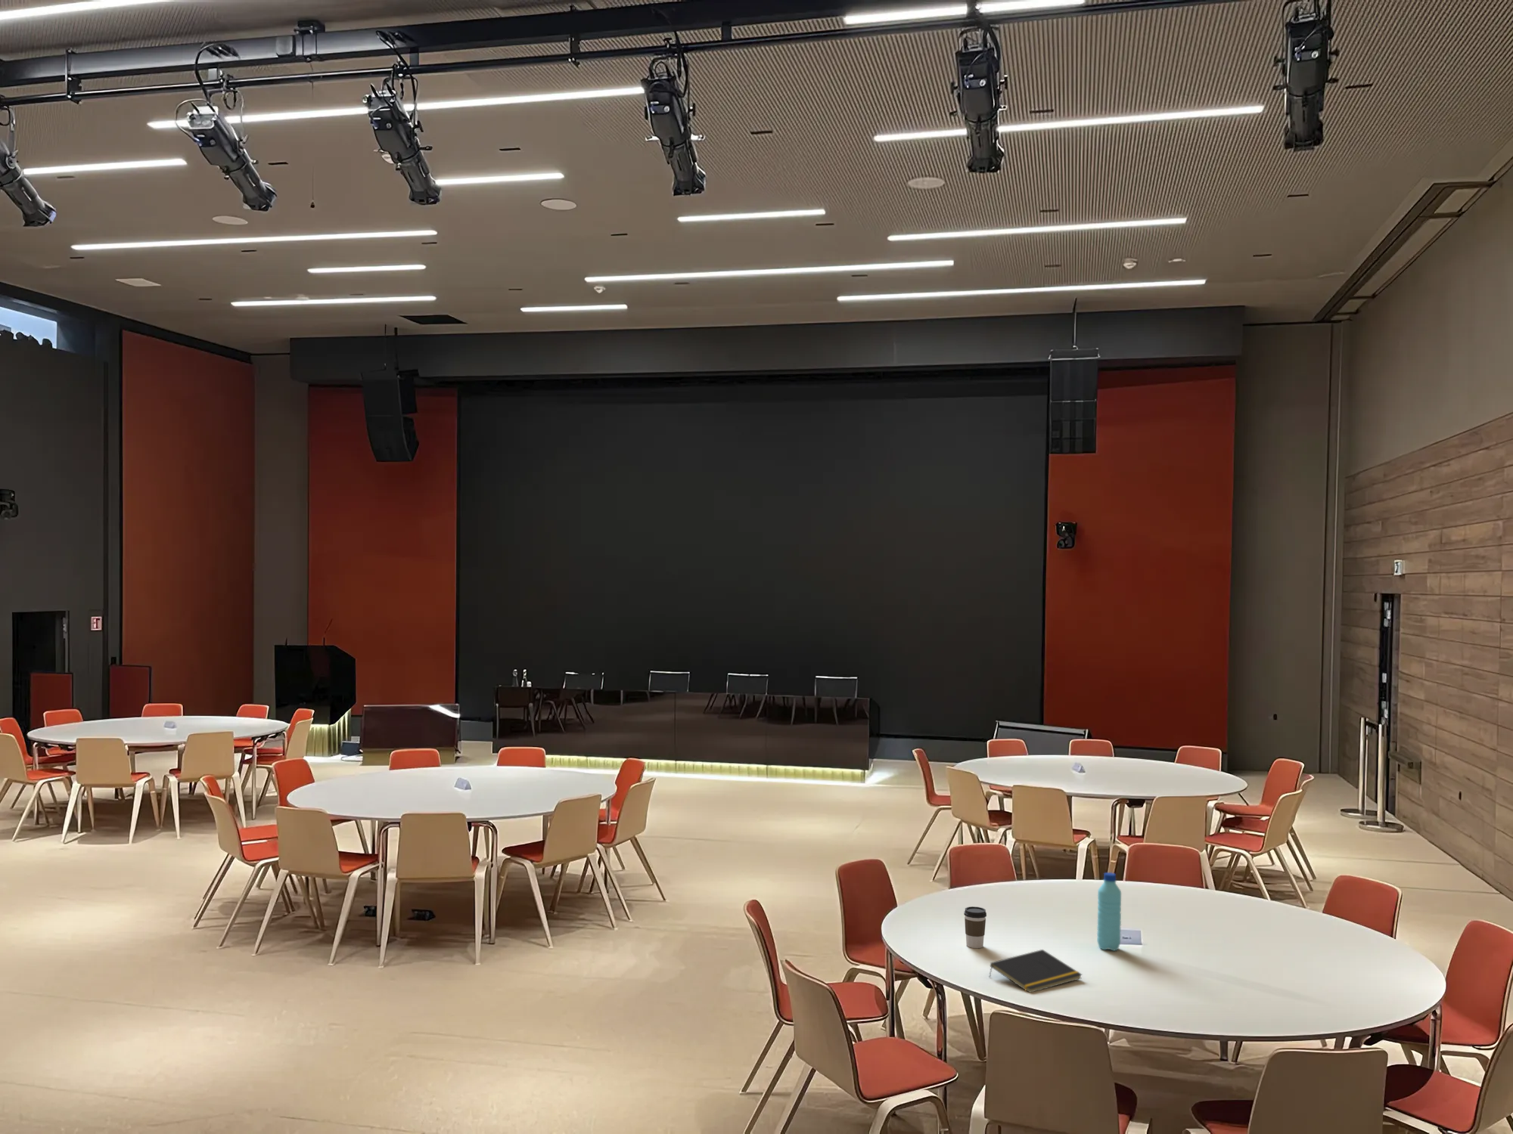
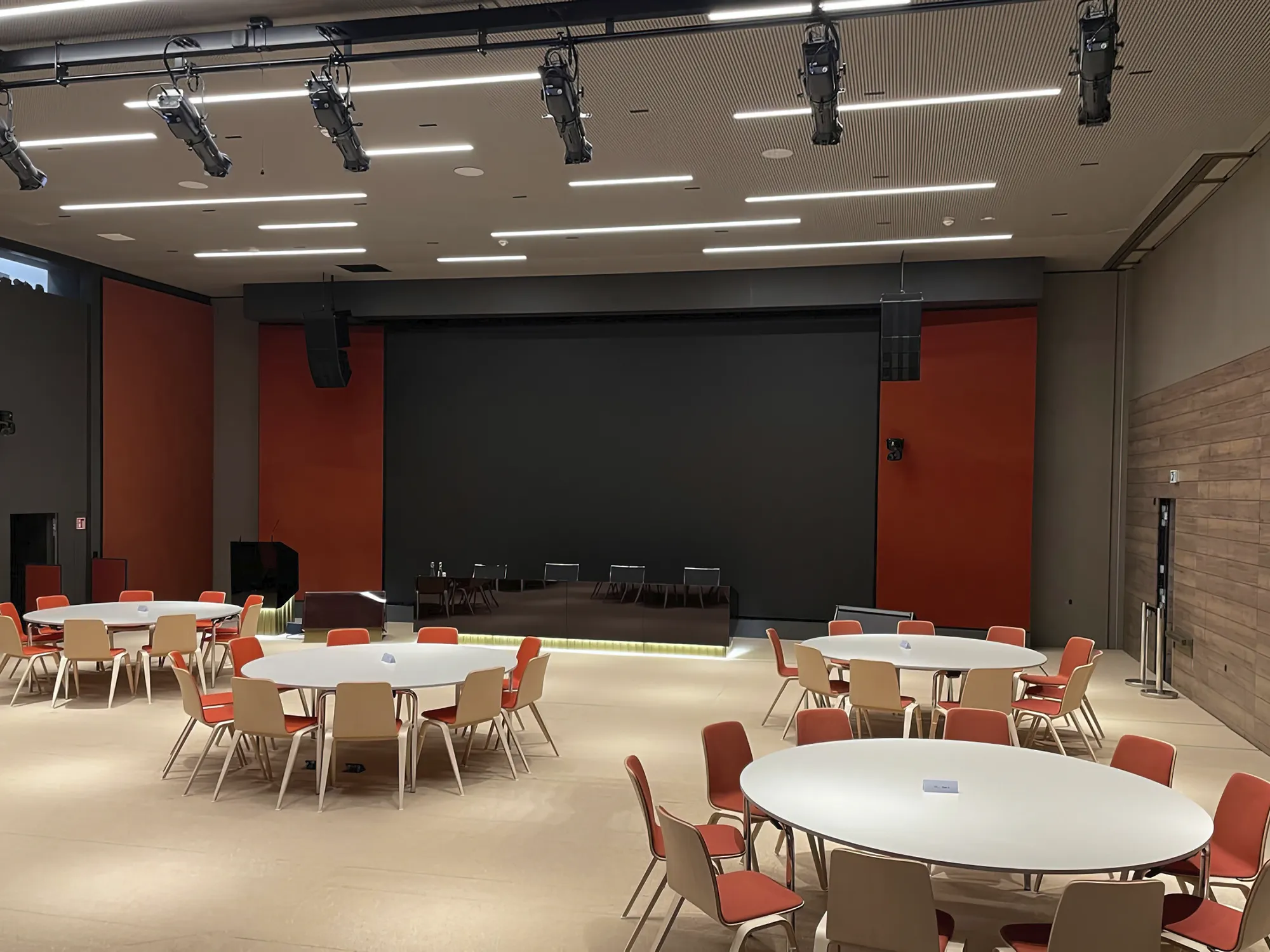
- coffee cup [963,905,988,949]
- water bottle [1096,872,1122,952]
- notepad [988,949,1083,993]
